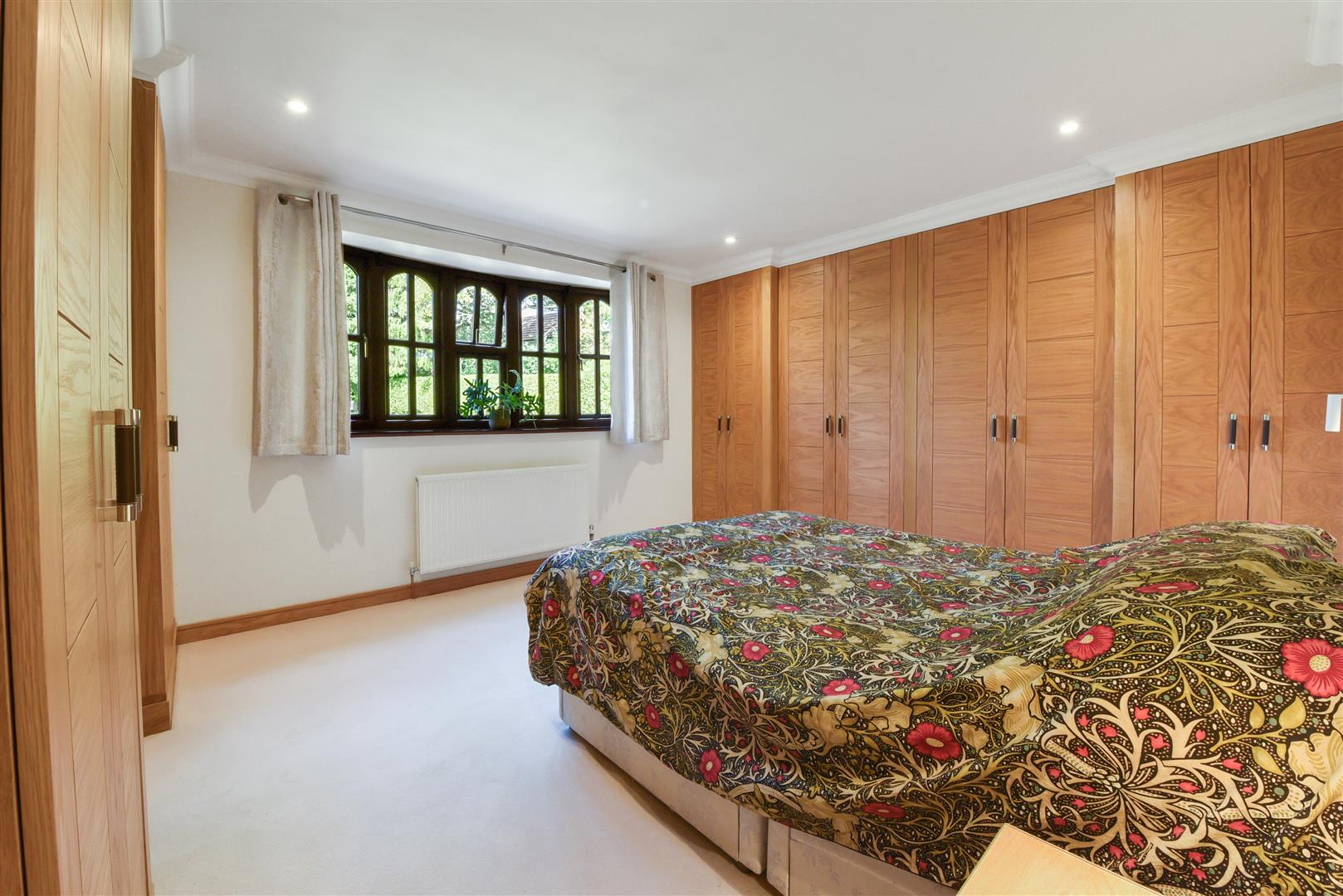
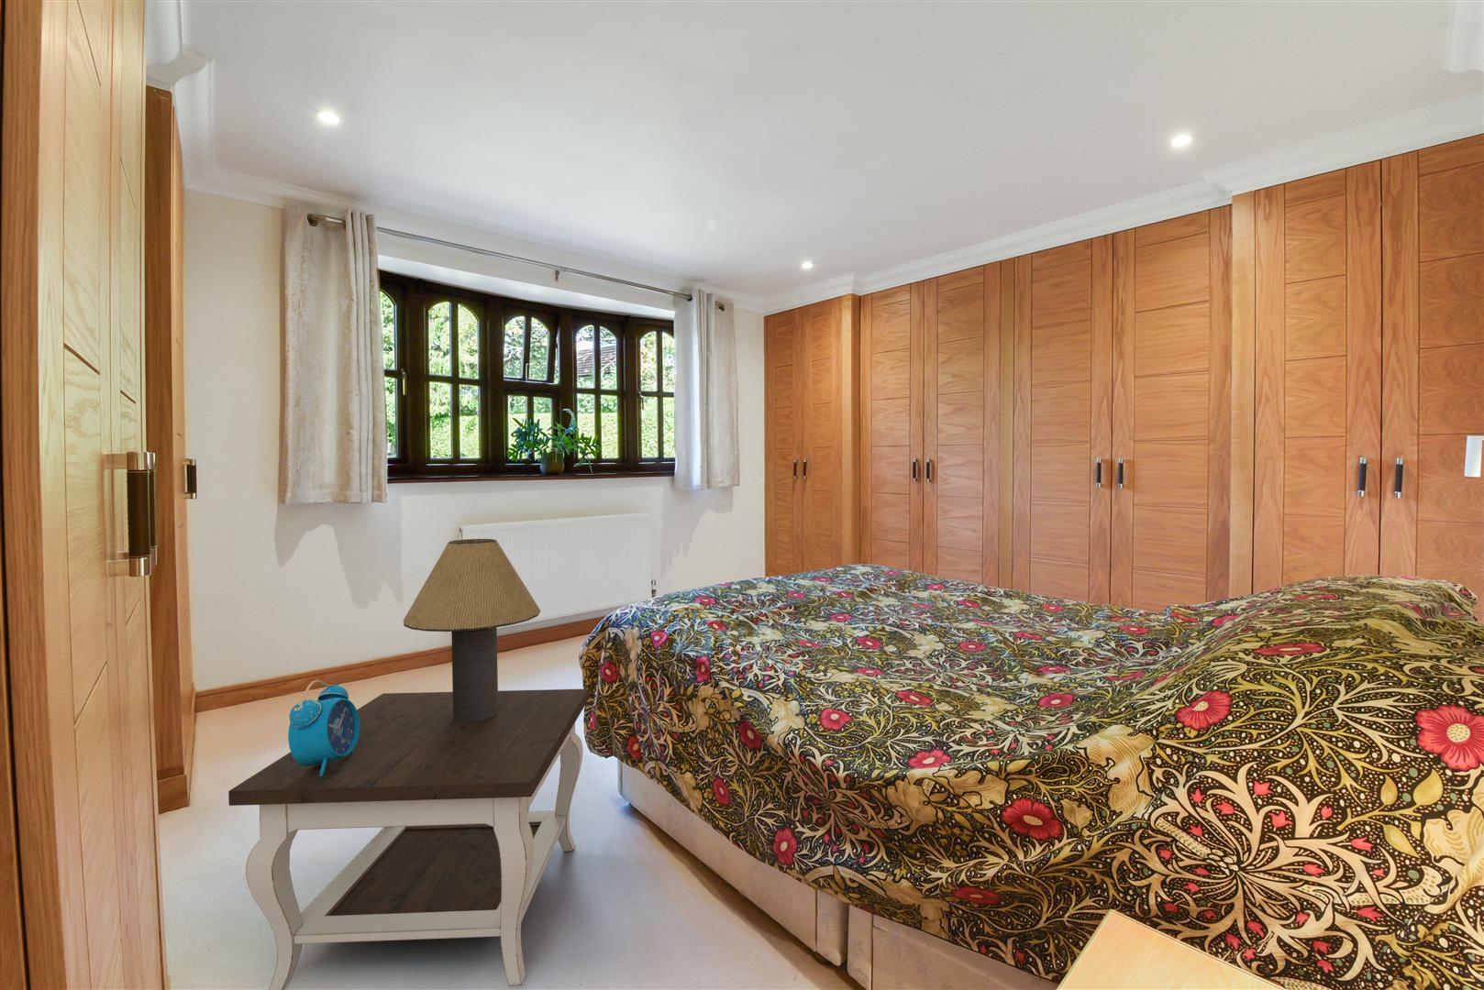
+ table lamp [402,538,541,722]
+ alarm clock [287,680,359,777]
+ side table [228,687,590,990]
